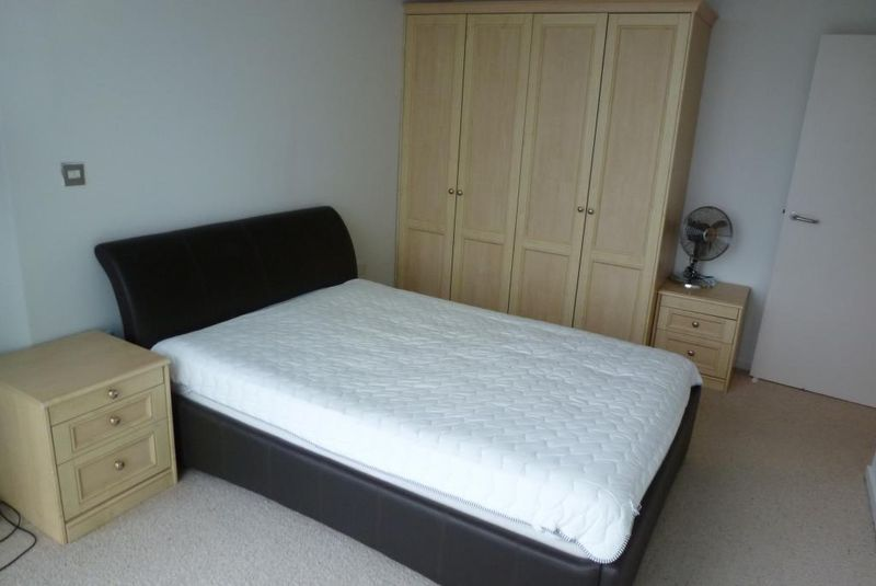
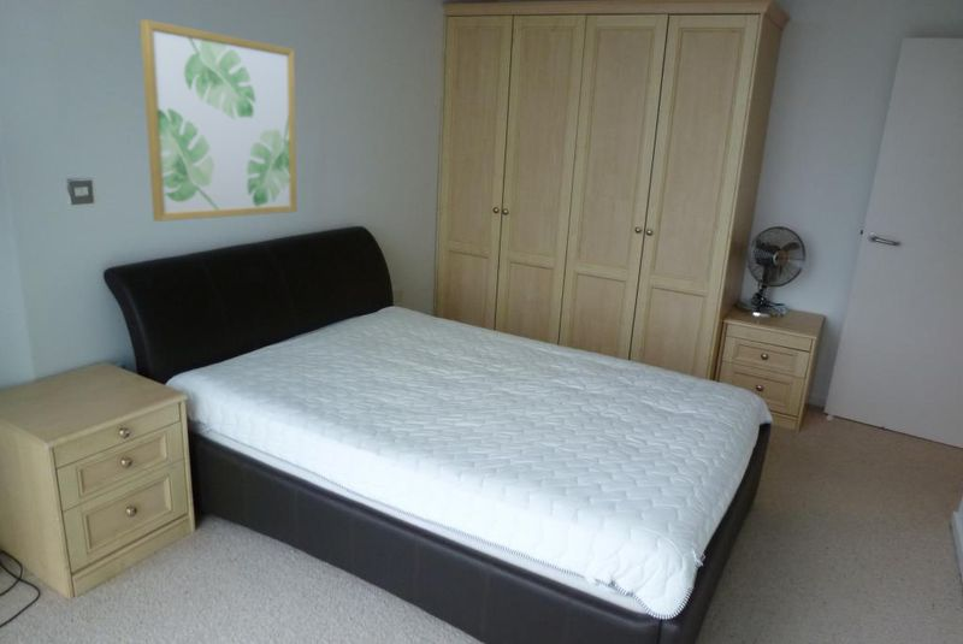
+ wall art [138,18,299,223]
